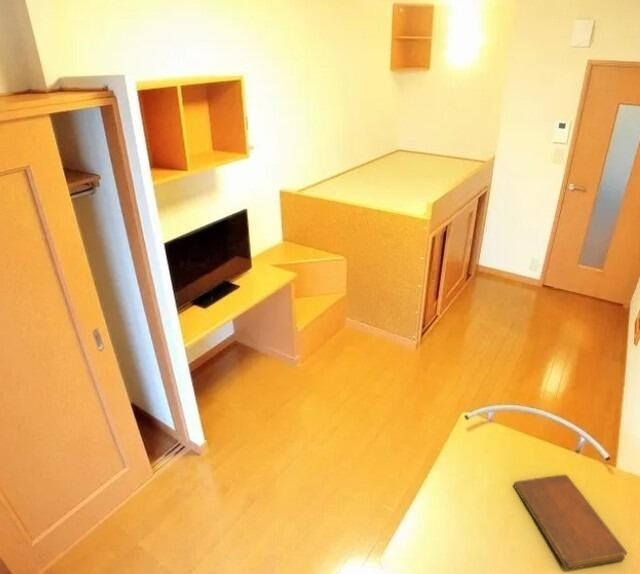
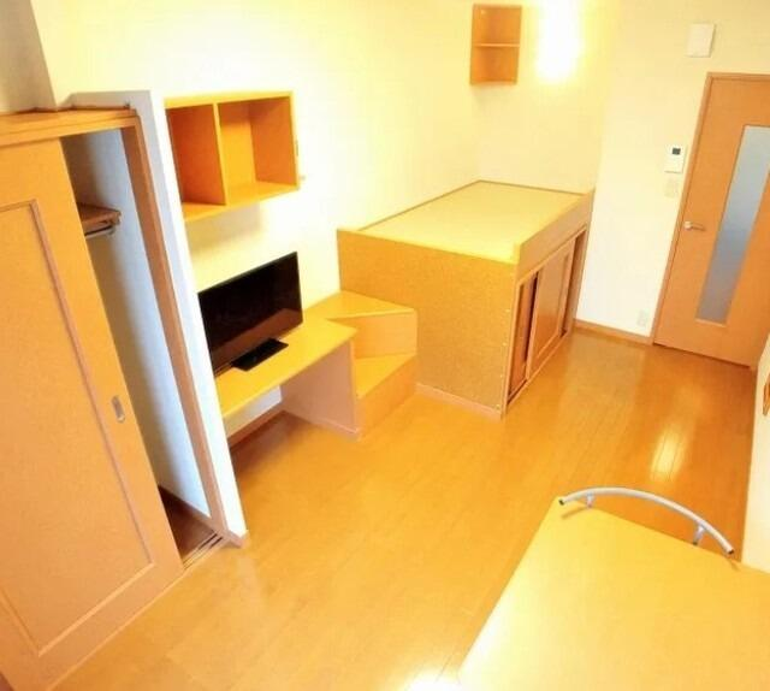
- notebook [513,473,628,571]
